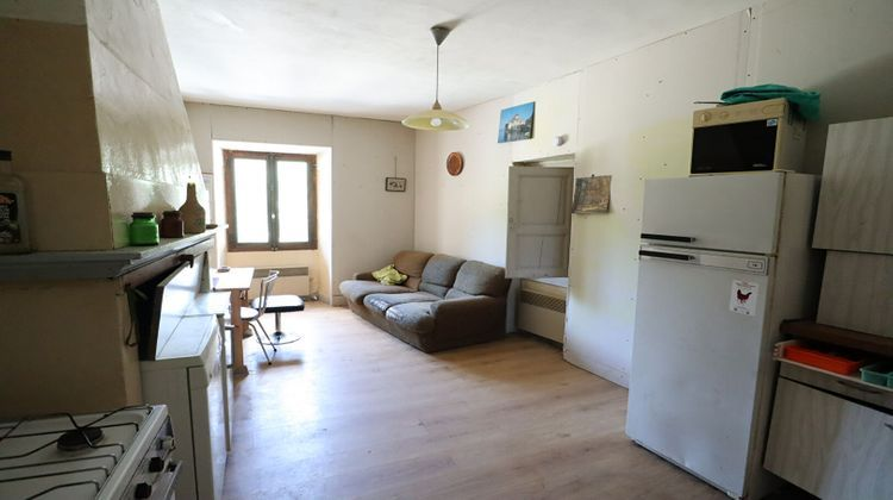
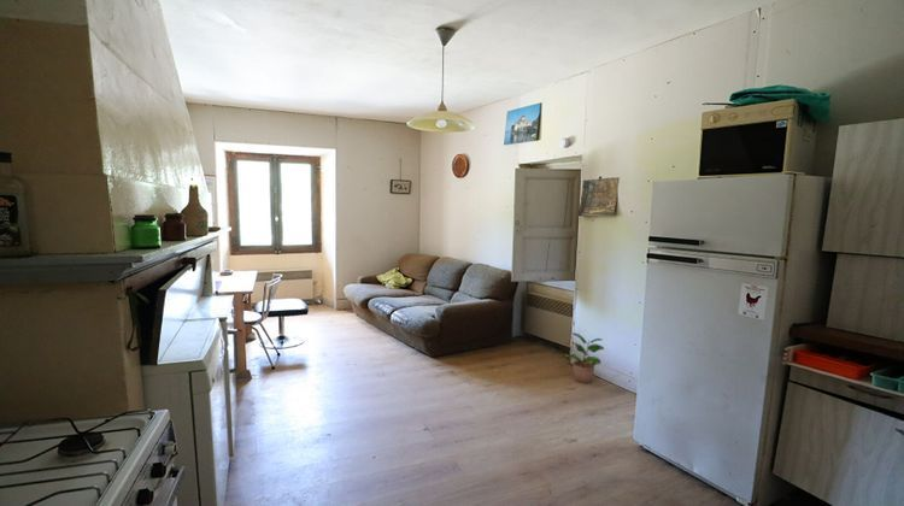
+ potted plant [564,331,605,384]
